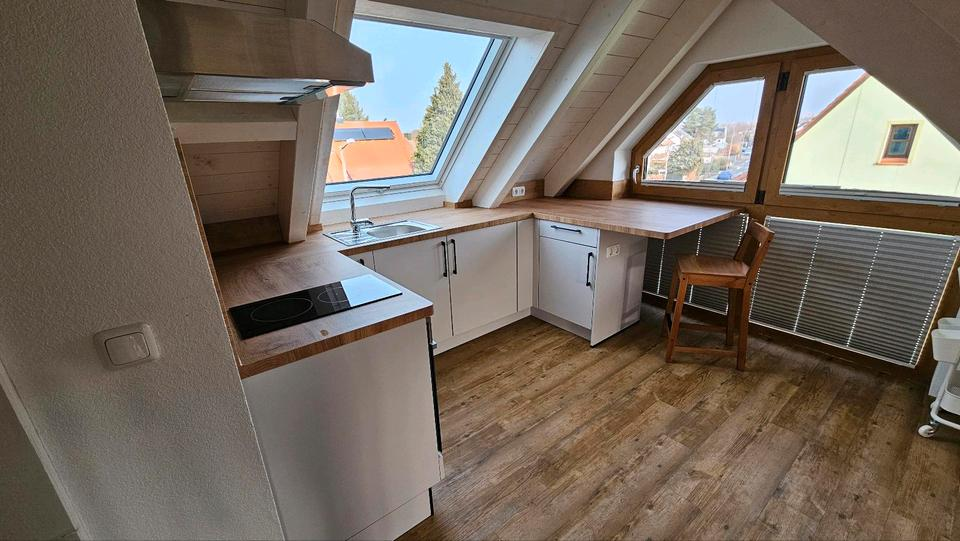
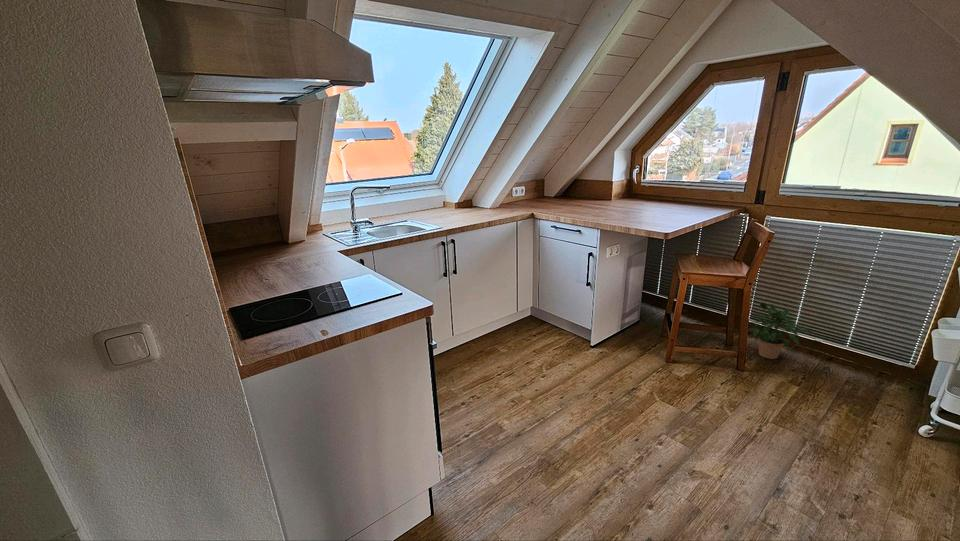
+ potted plant [747,302,814,360]
